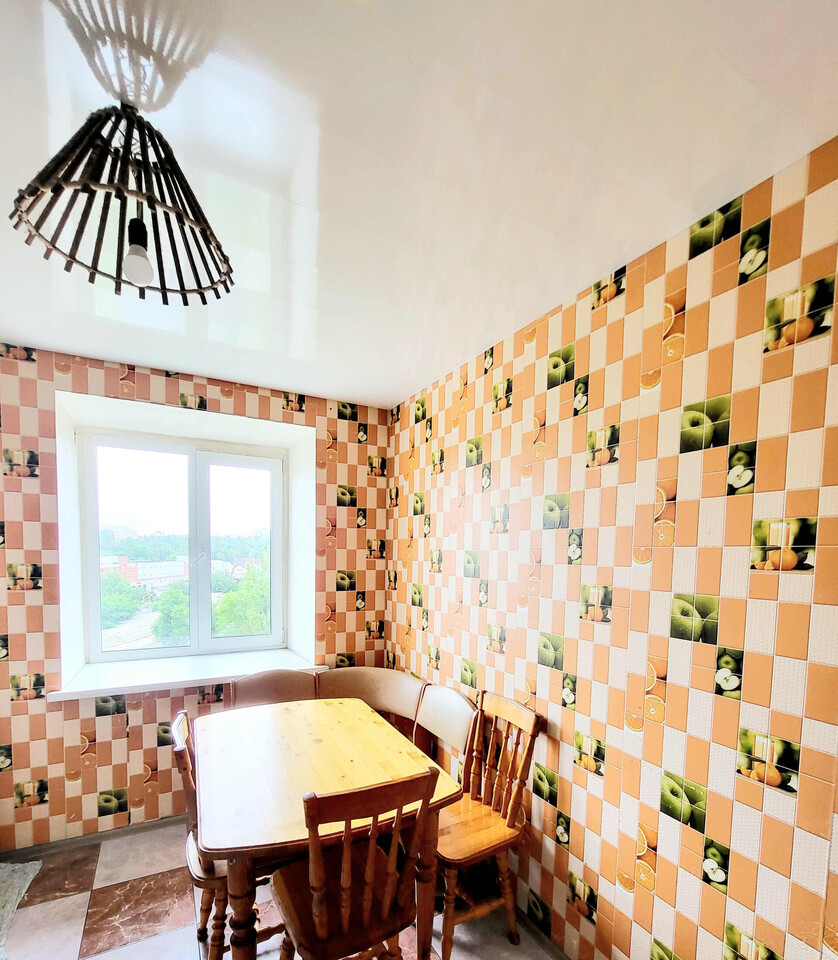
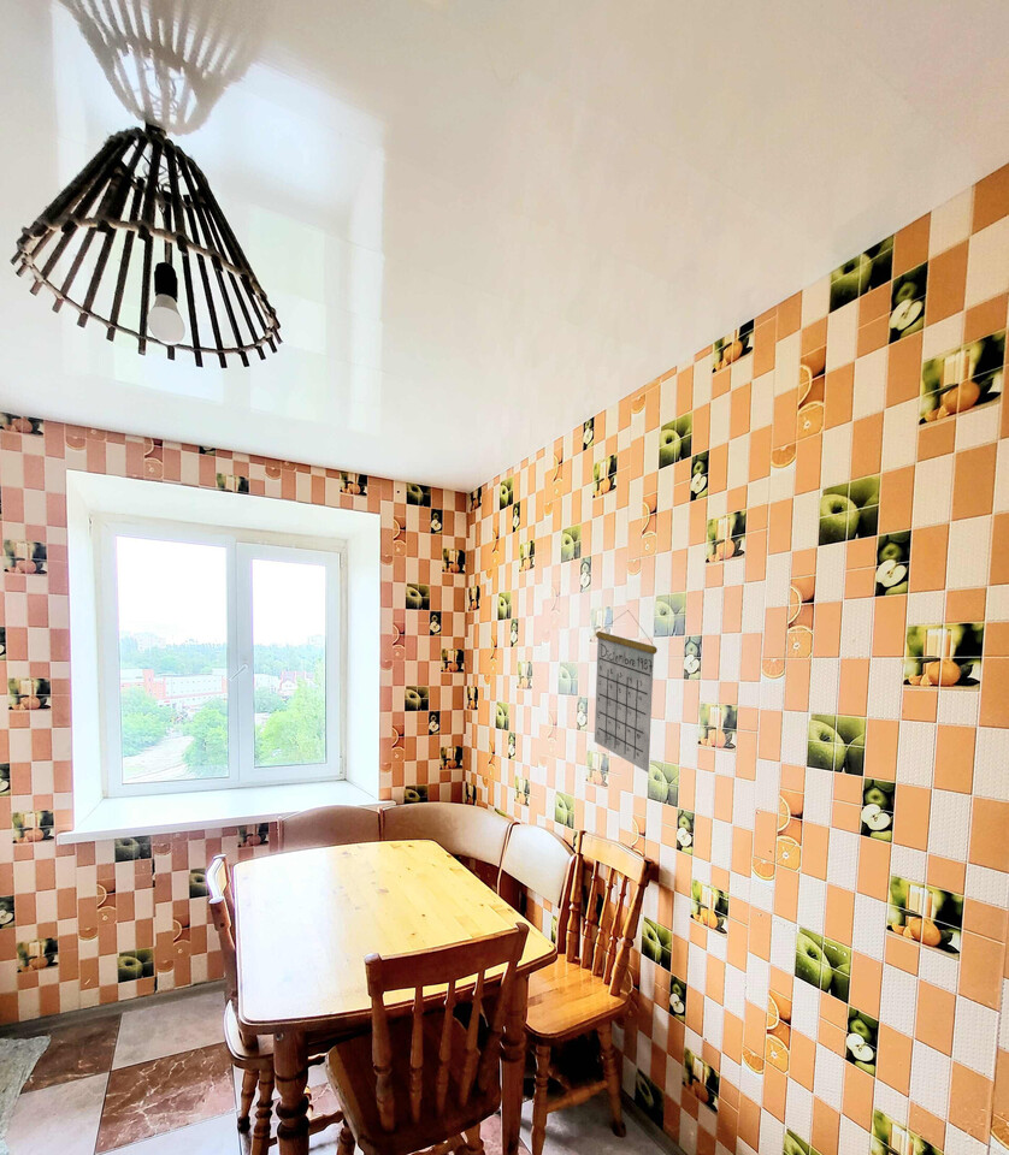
+ calendar [594,609,659,774]
